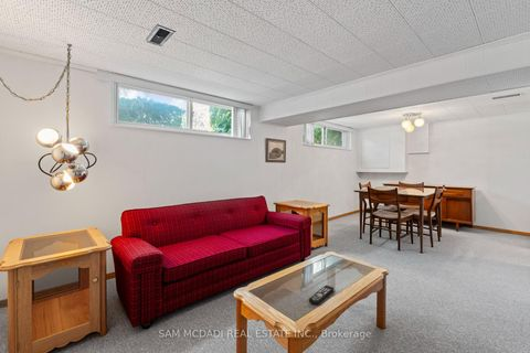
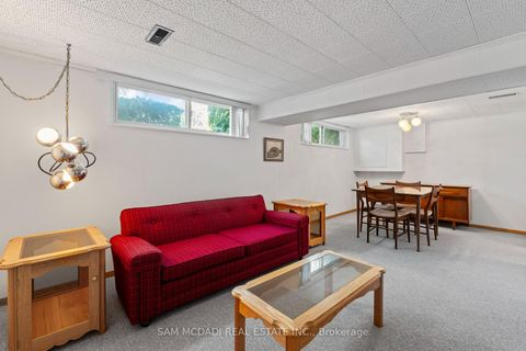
- remote control [308,285,335,306]
